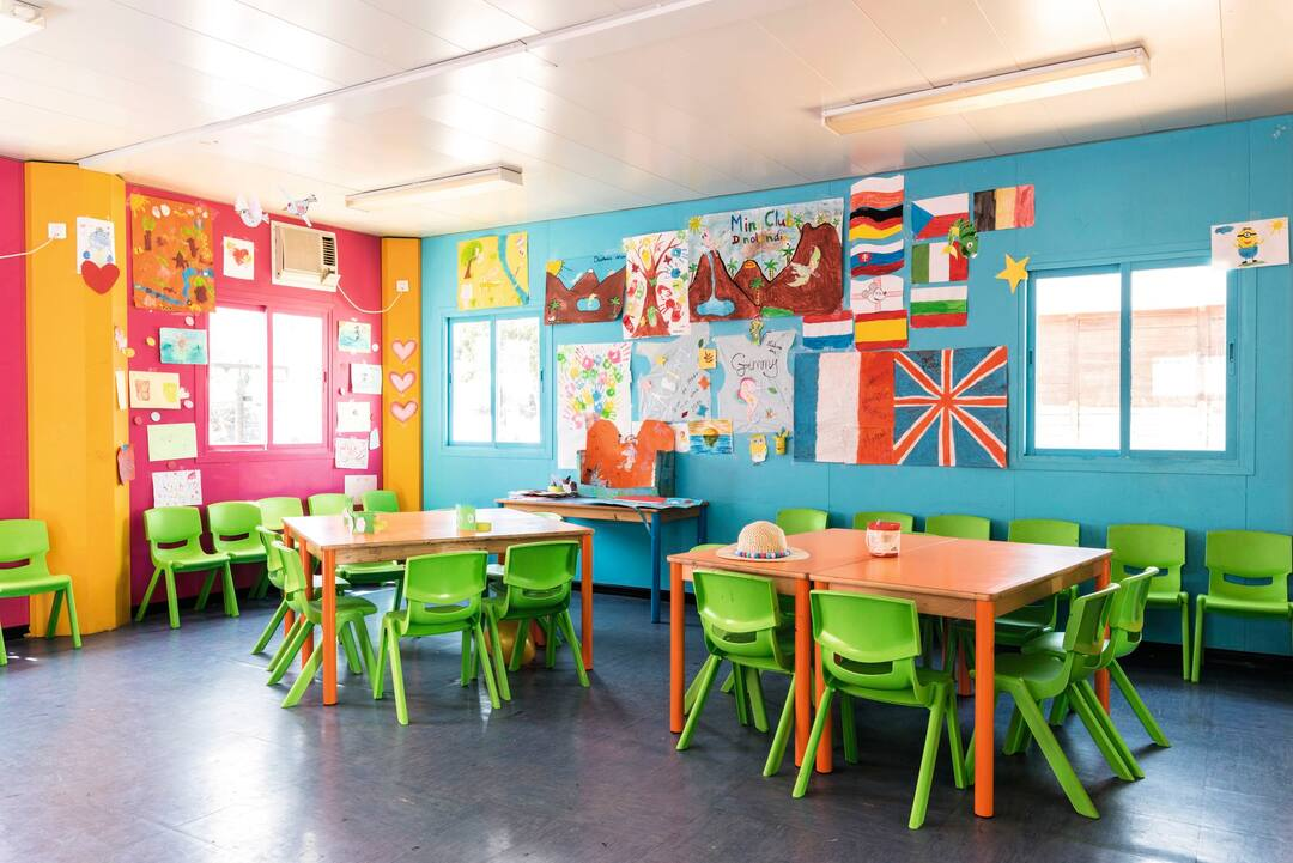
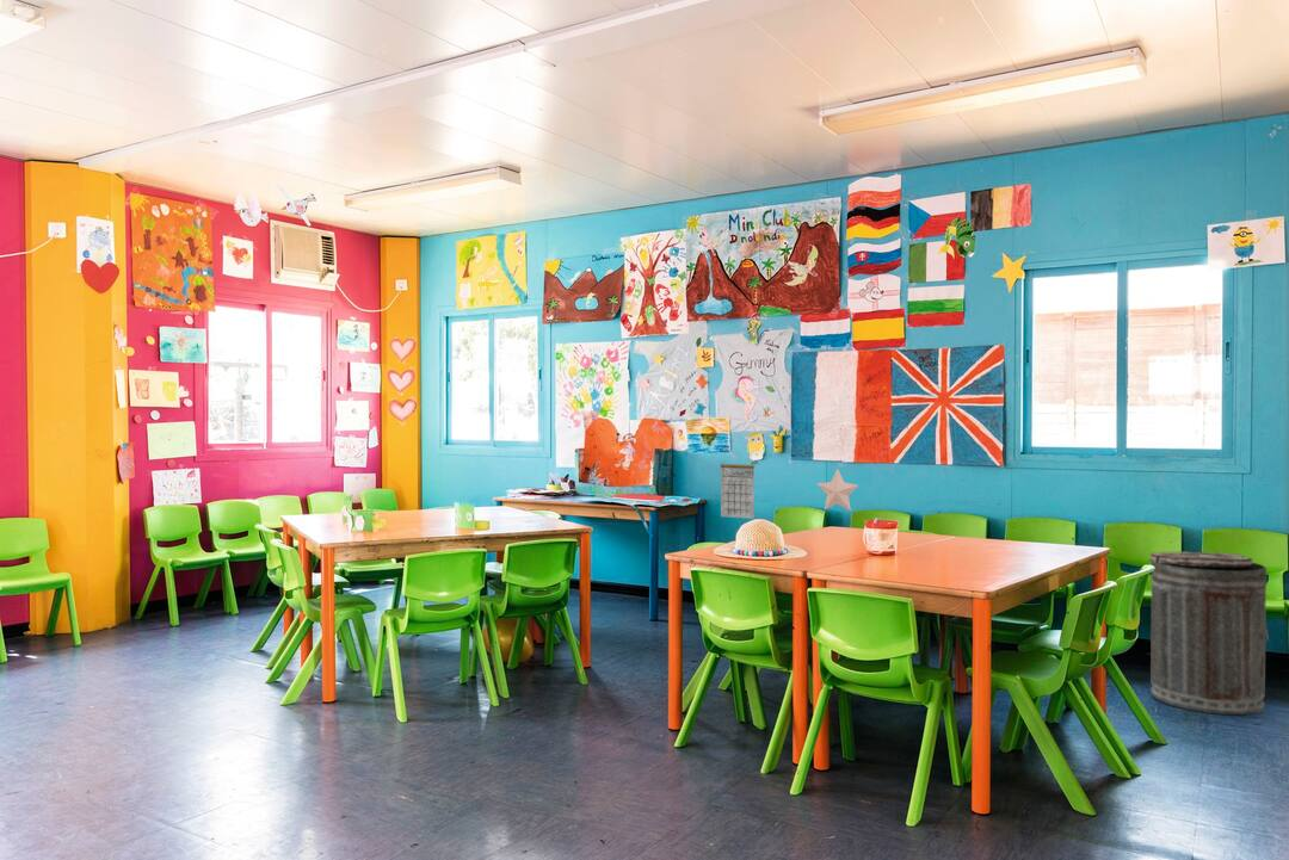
+ calendar [718,451,755,520]
+ trash can lid [1148,551,1270,716]
+ decorative star [816,468,859,512]
